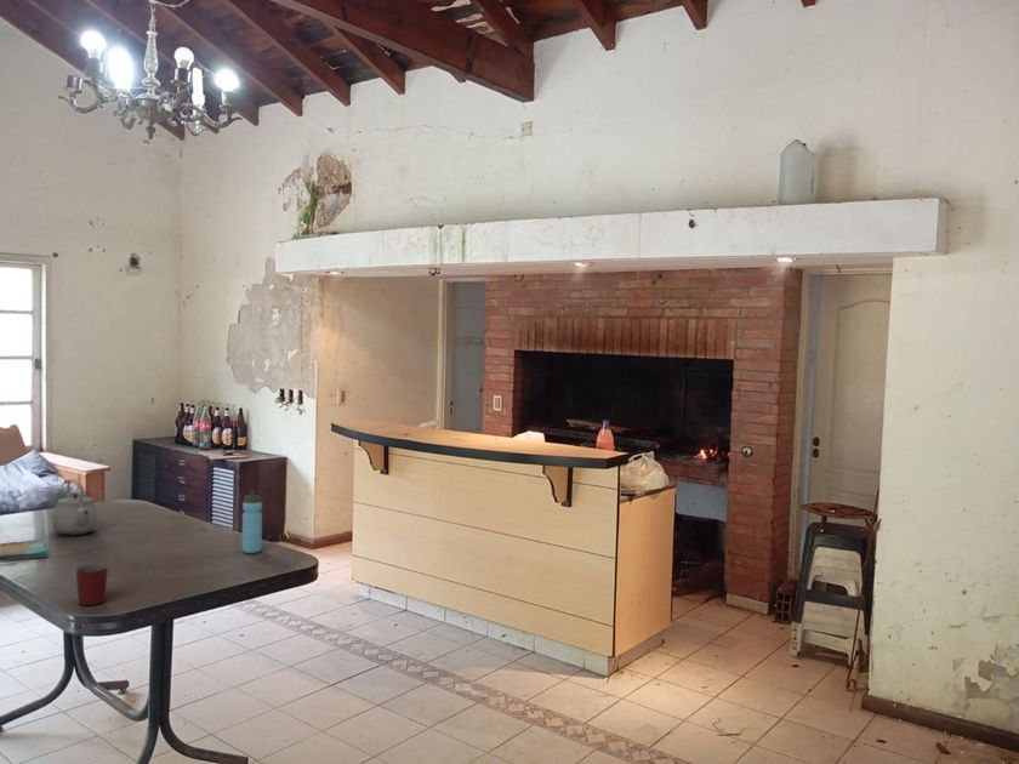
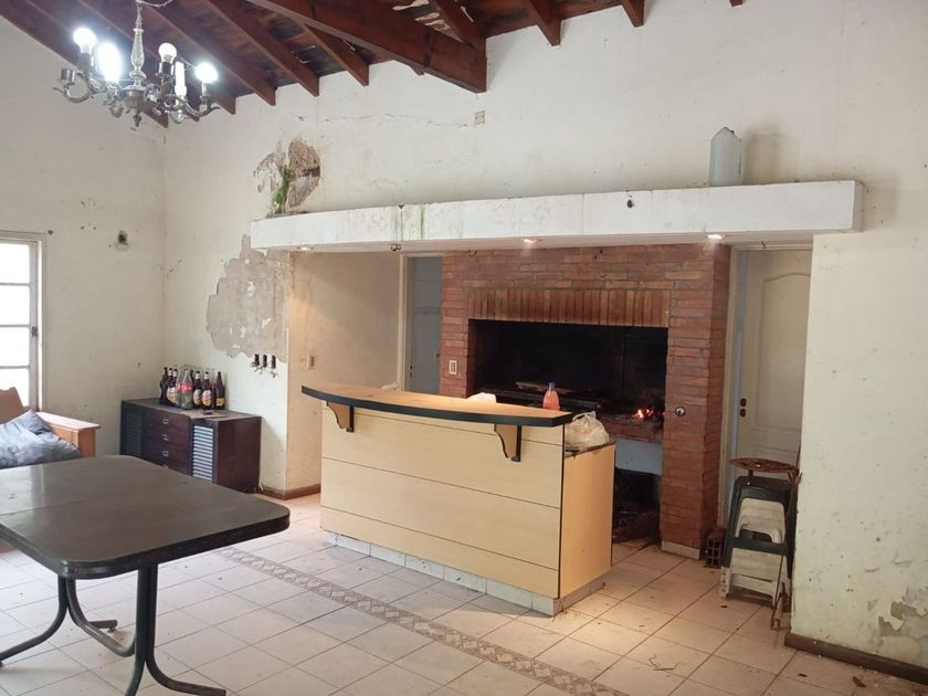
- tea kettle [51,479,98,536]
- mug [75,563,109,606]
- dish towel [0,538,50,563]
- water bottle [241,490,263,554]
